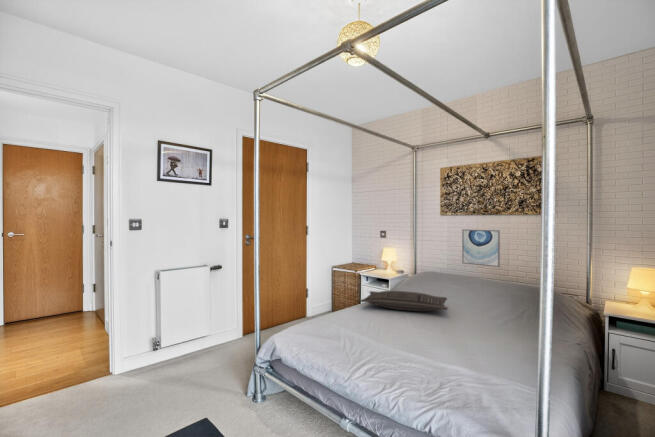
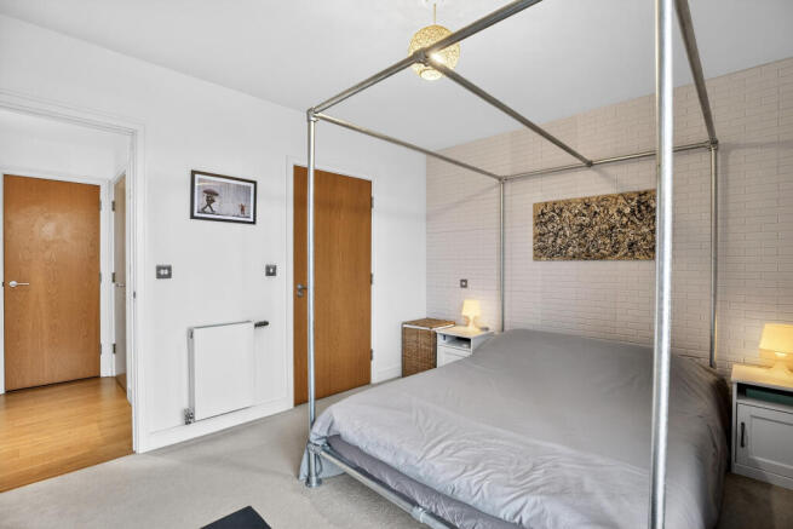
- wall art [461,228,501,268]
- pillow [359,290,449,312]
